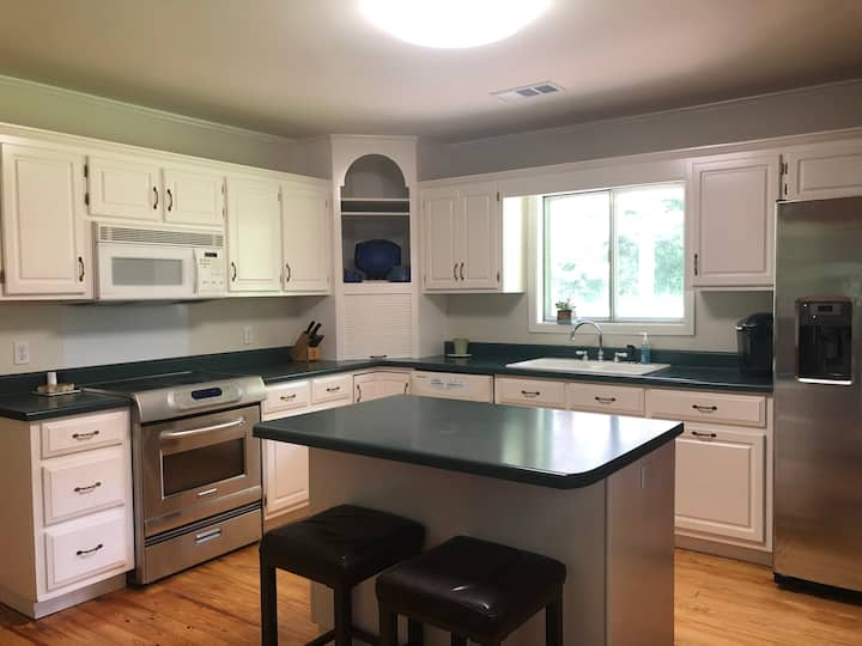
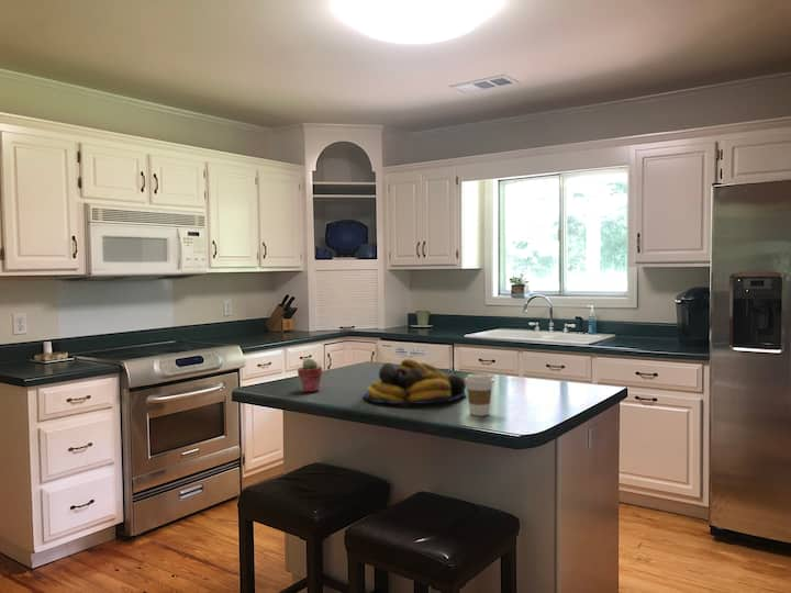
+ potted succulent [297,358,323,393]
+ coffee cup [464,372,495,417]
+ fruit bowl [363,358,468,405]
